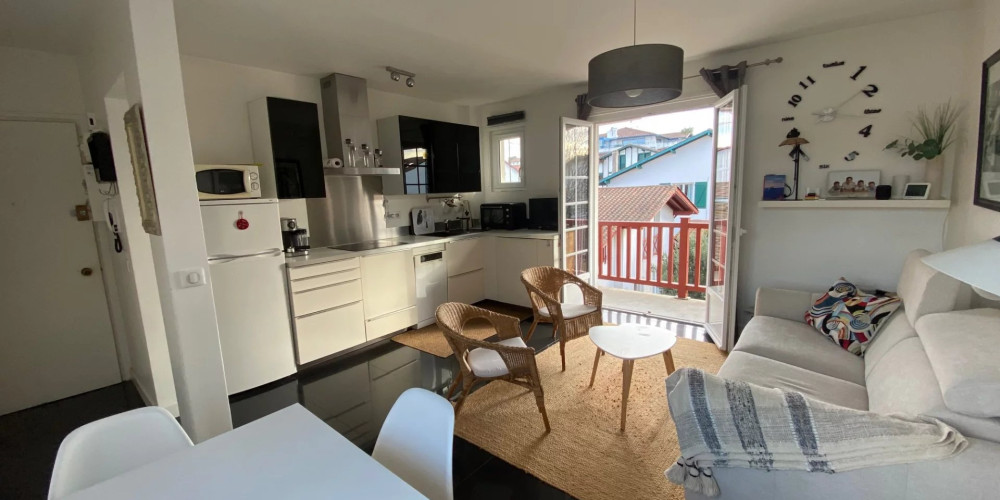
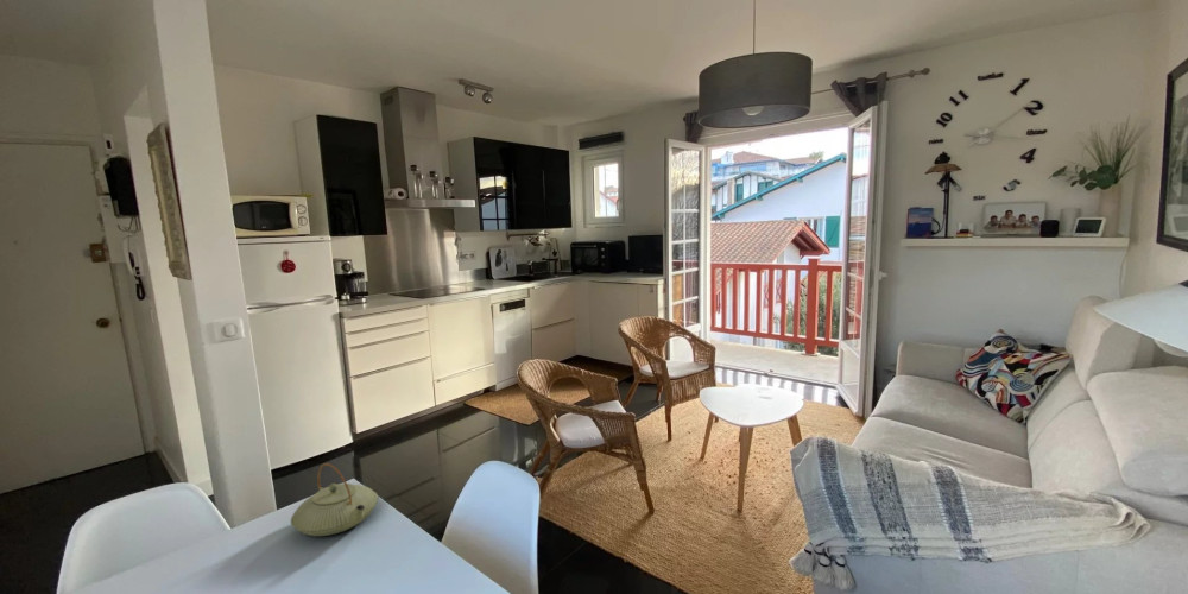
+ teapot [290,462,379,537]
